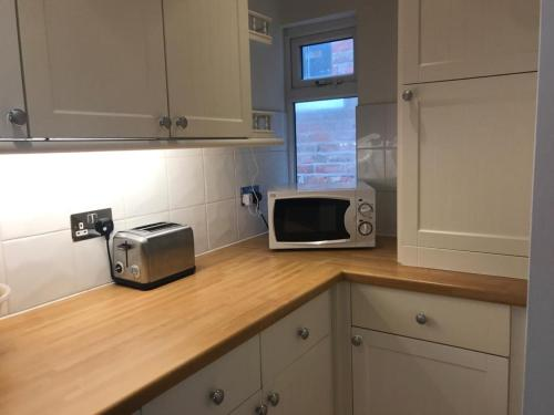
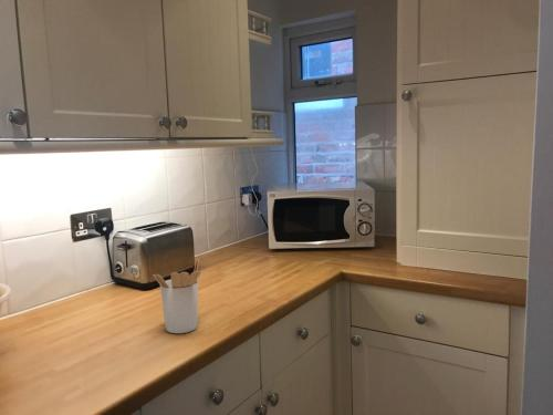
+ utensil holder [152,258,201,334]
